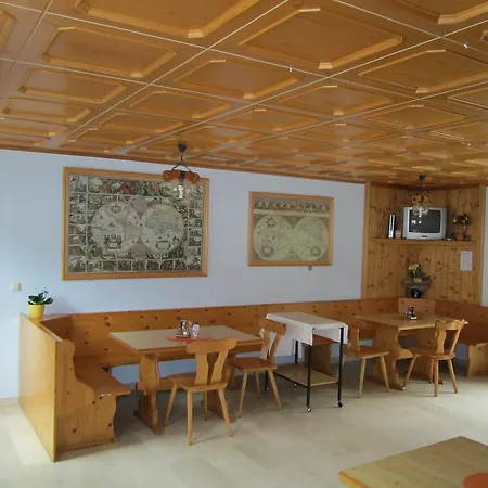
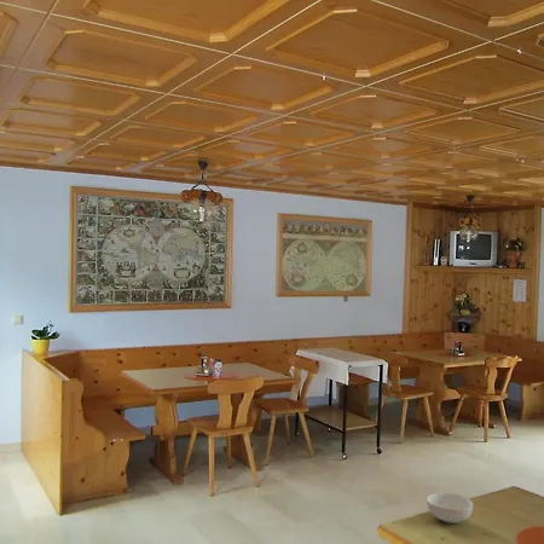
+ cereal bowl [426,492,474,525]
